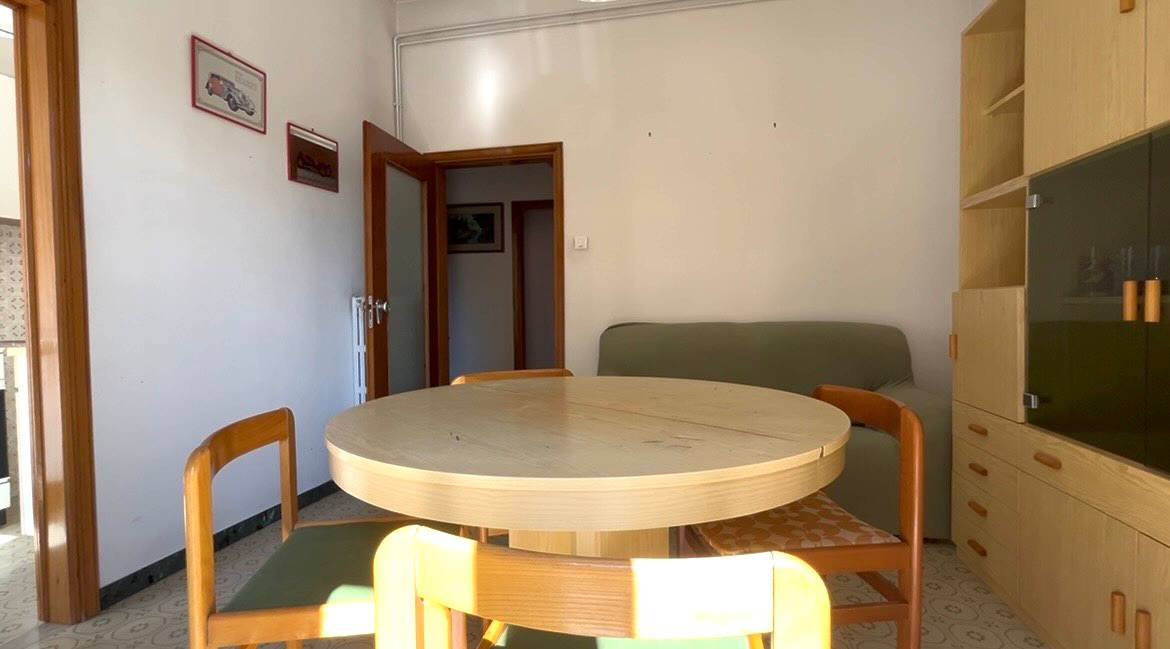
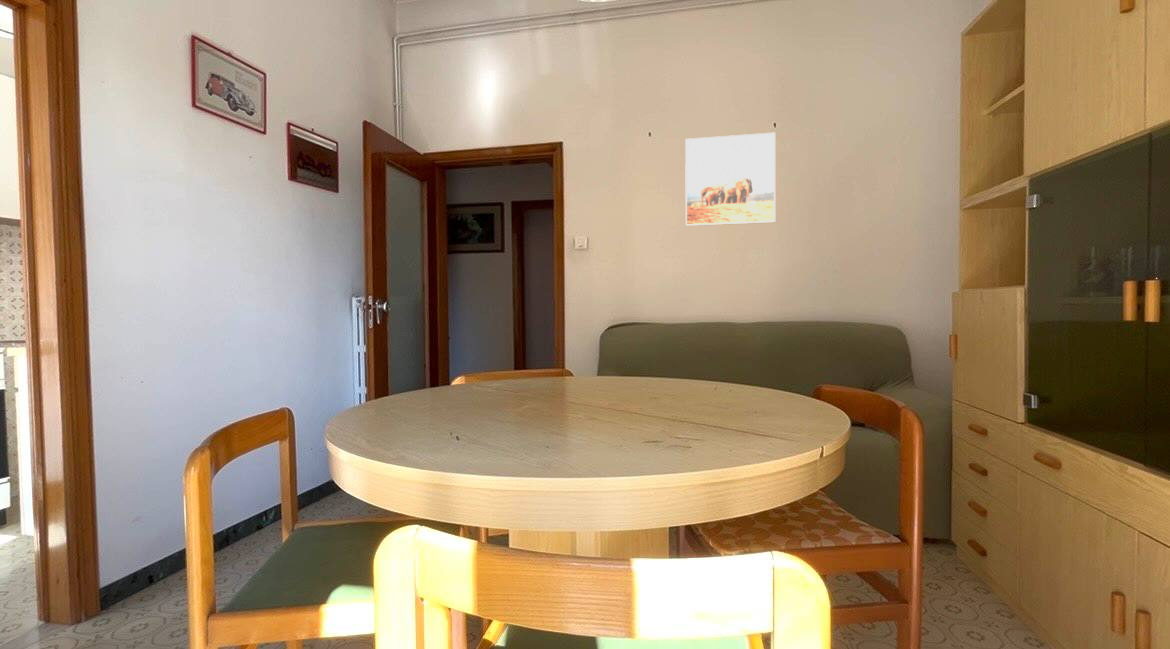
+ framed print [684,132,776,227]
